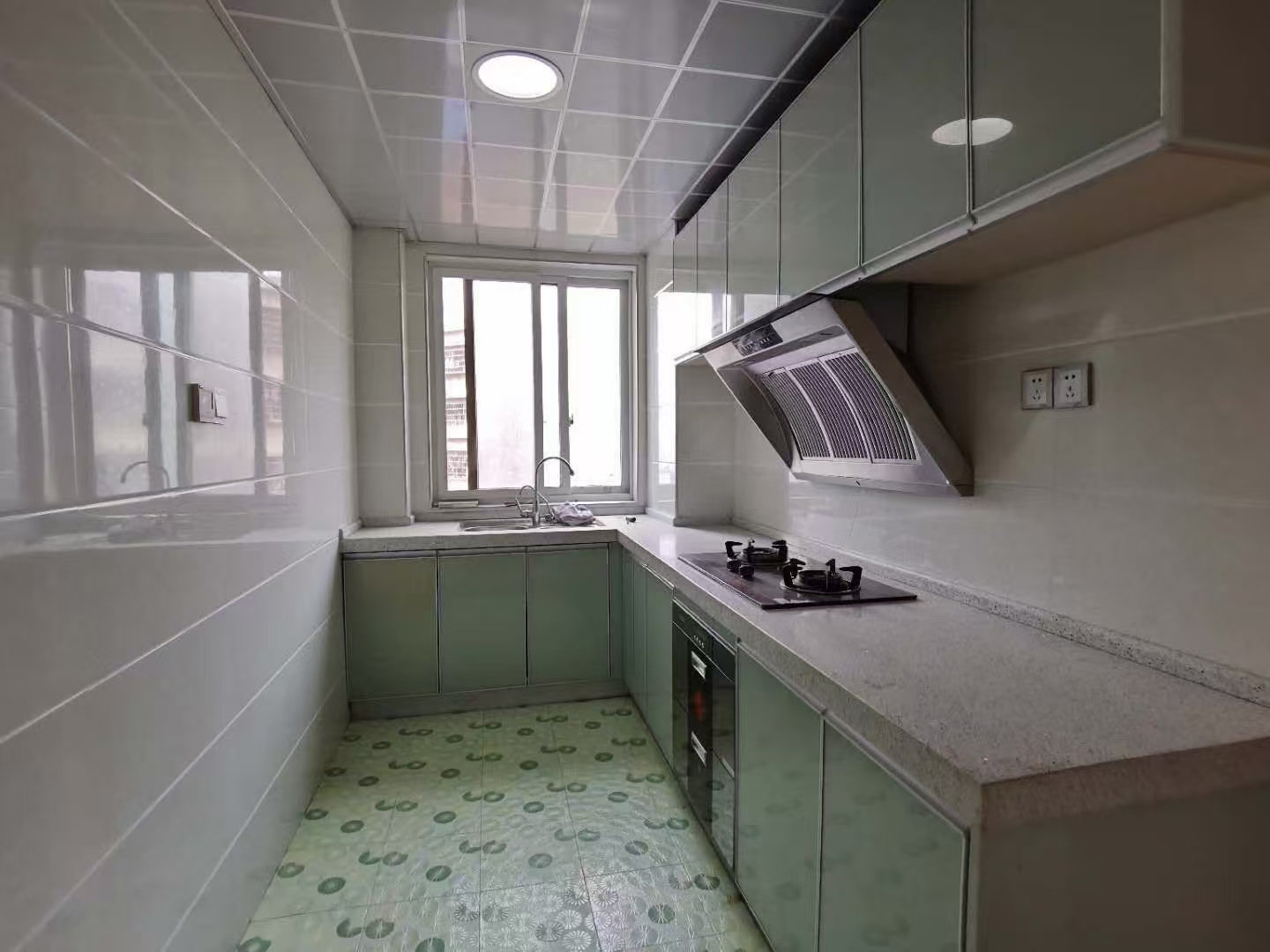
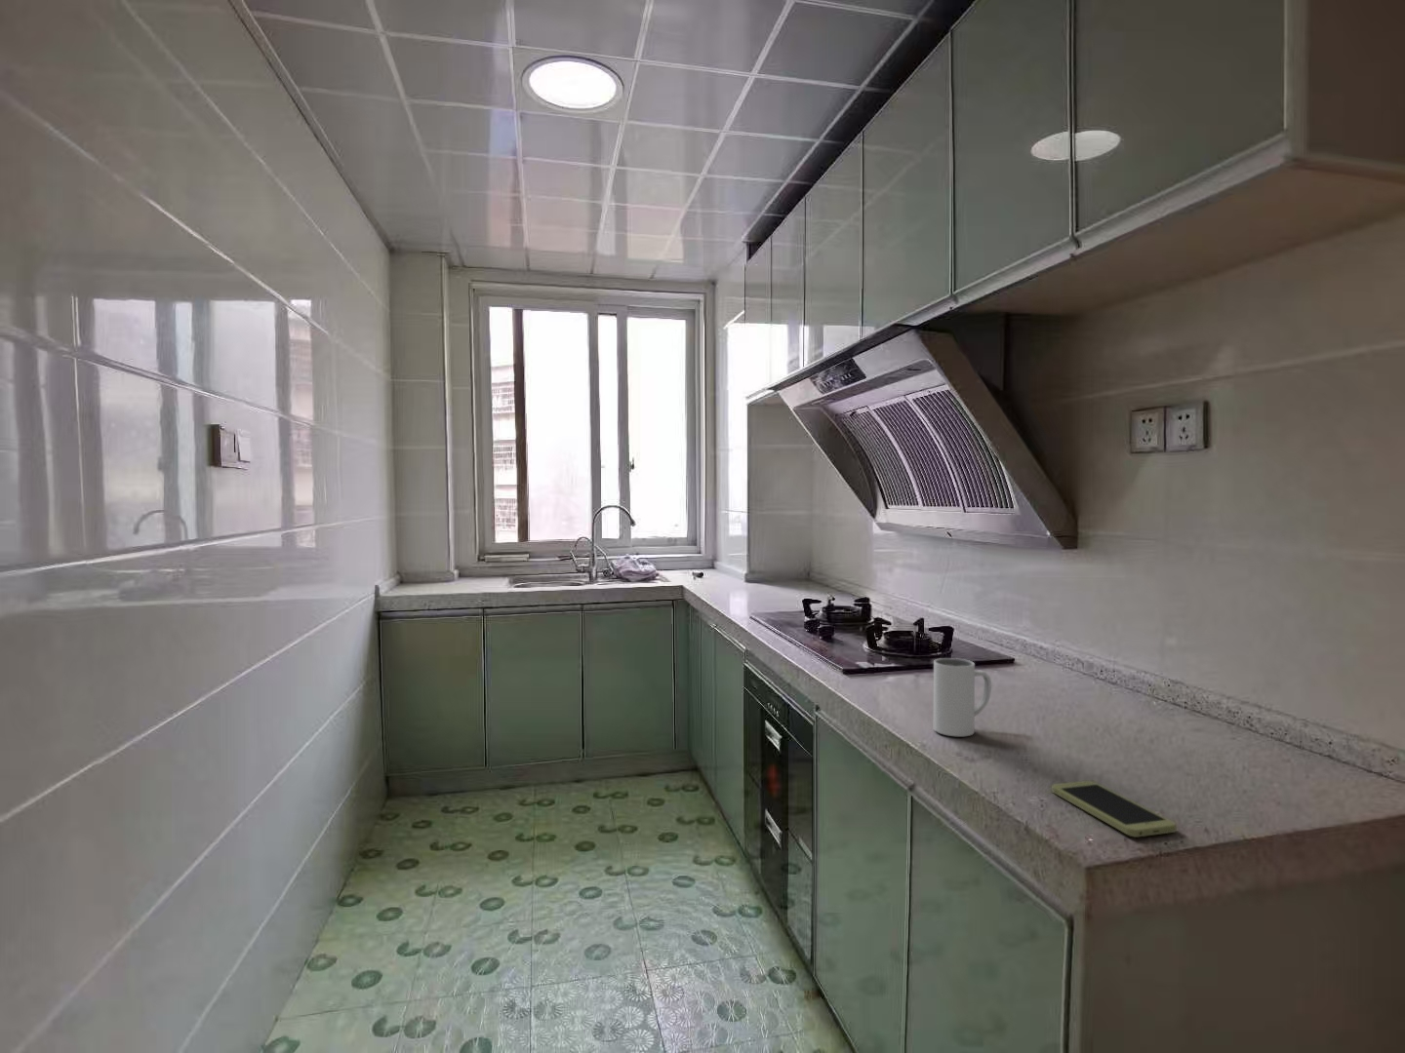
+ smartphone [1051,780,1178,838]
+ mug [933,657,992,737]
